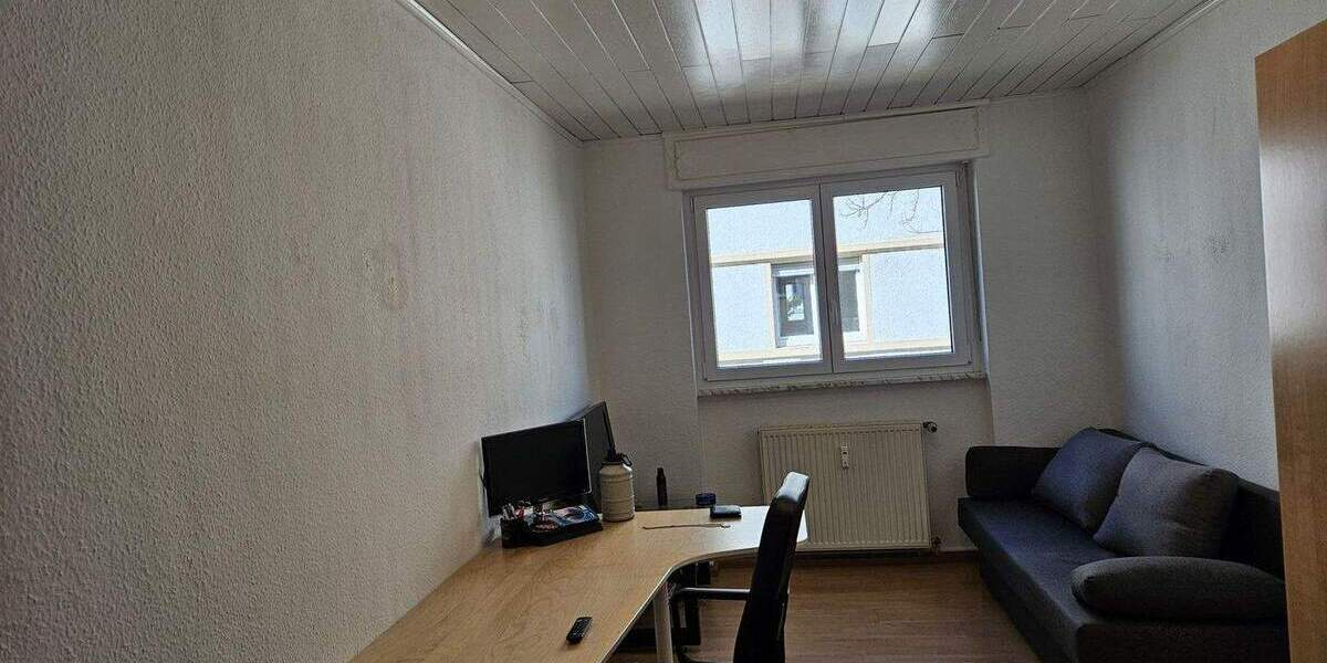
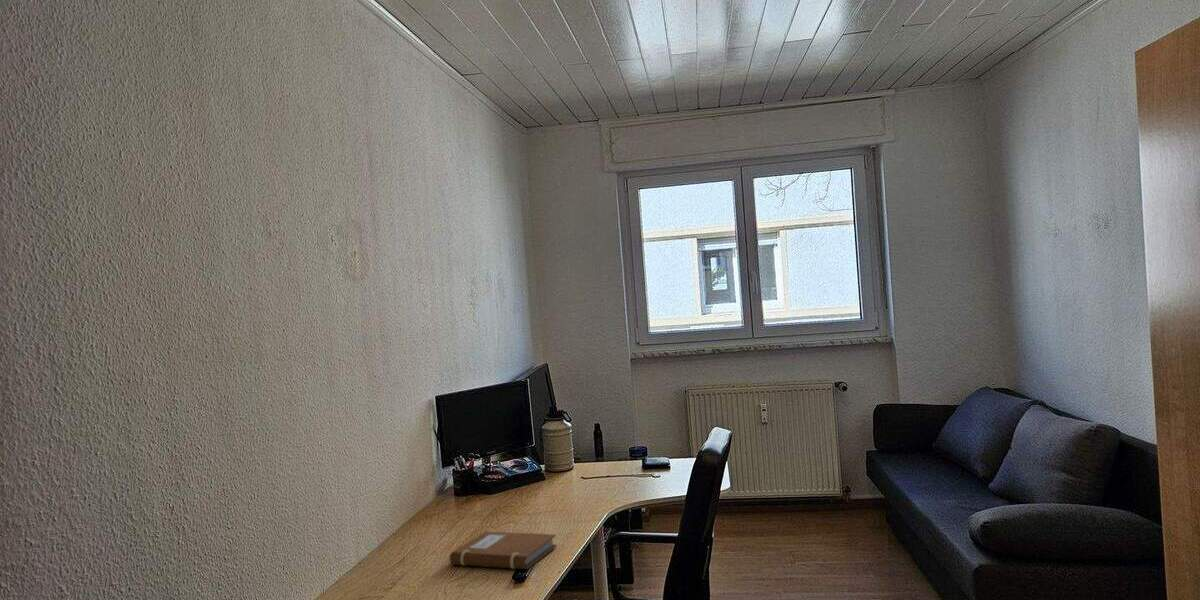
+ notebook [449,530,558,570]
